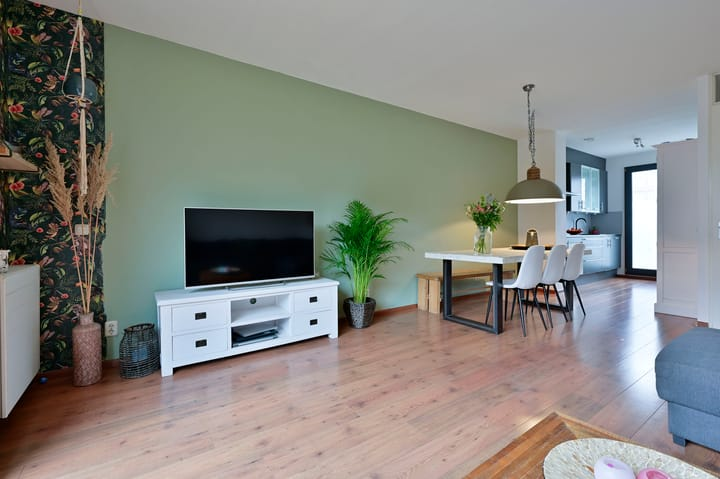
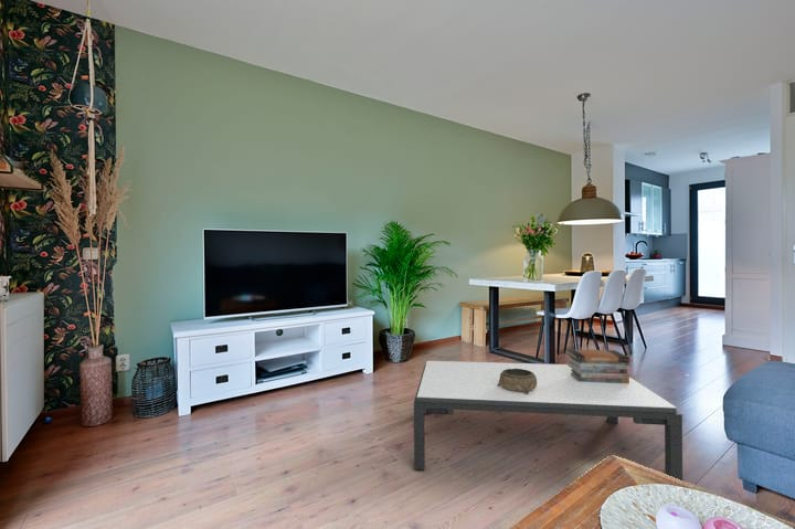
+ coffee table [413,360,683,482]
+ book stack [566,349,630,383]
+ decorative bowl [497,369,537,394]
